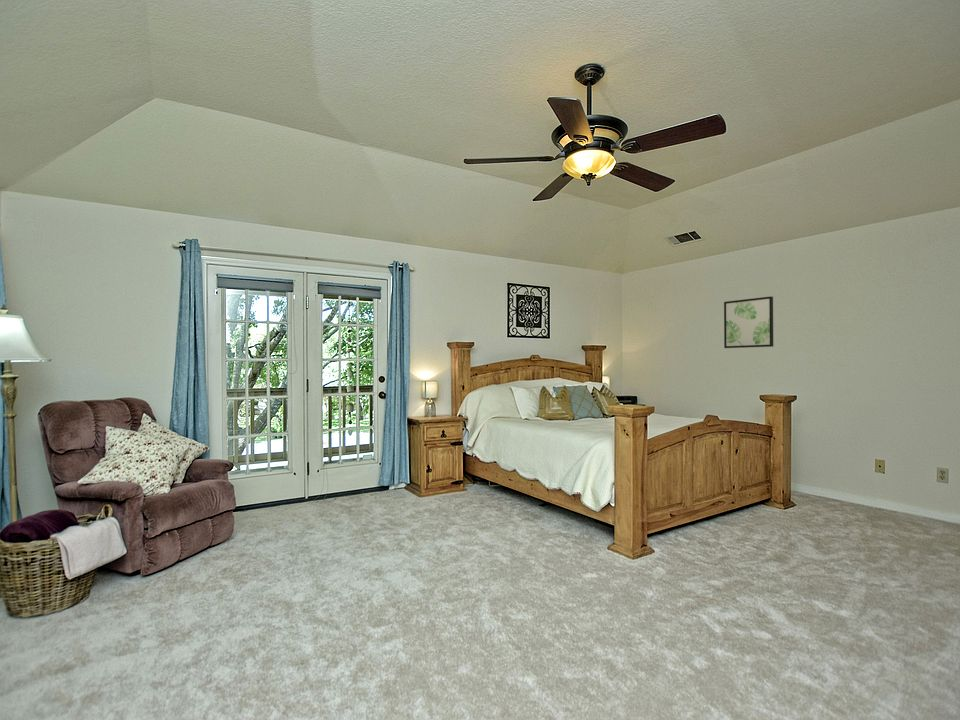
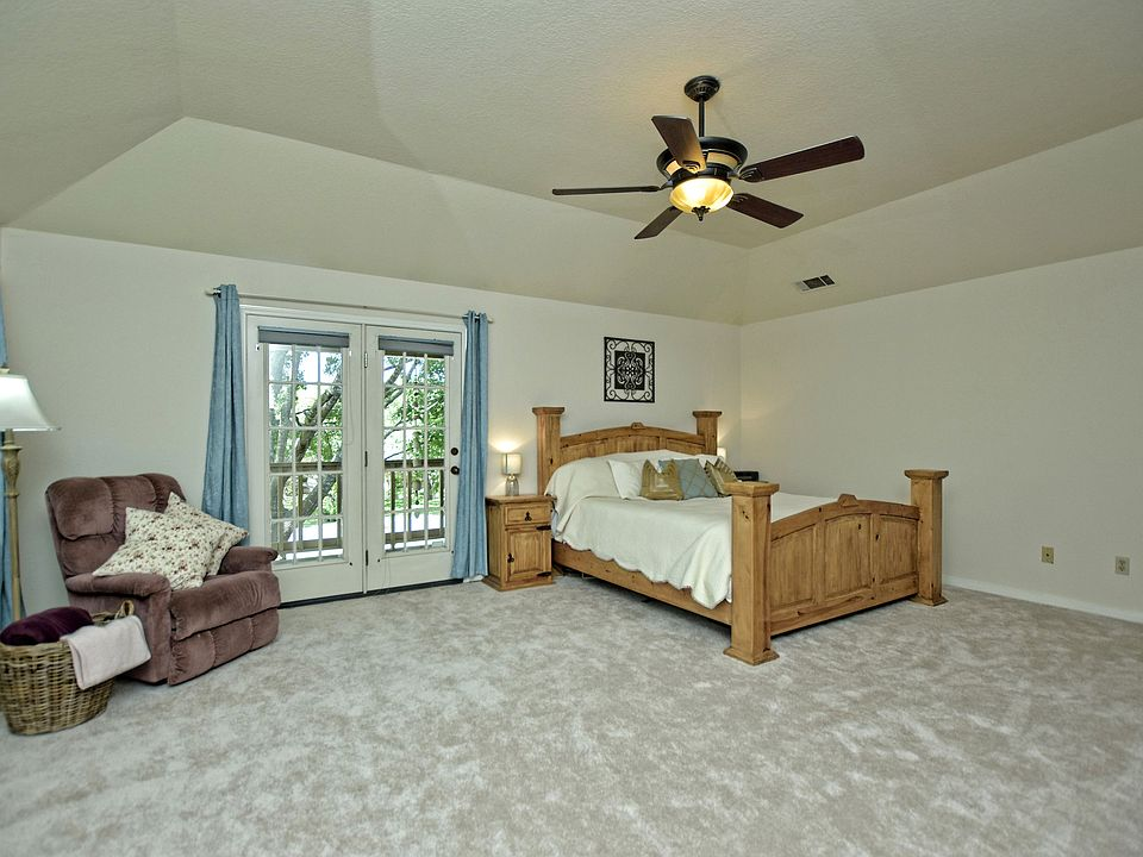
- wall art [723,295,774,349]
